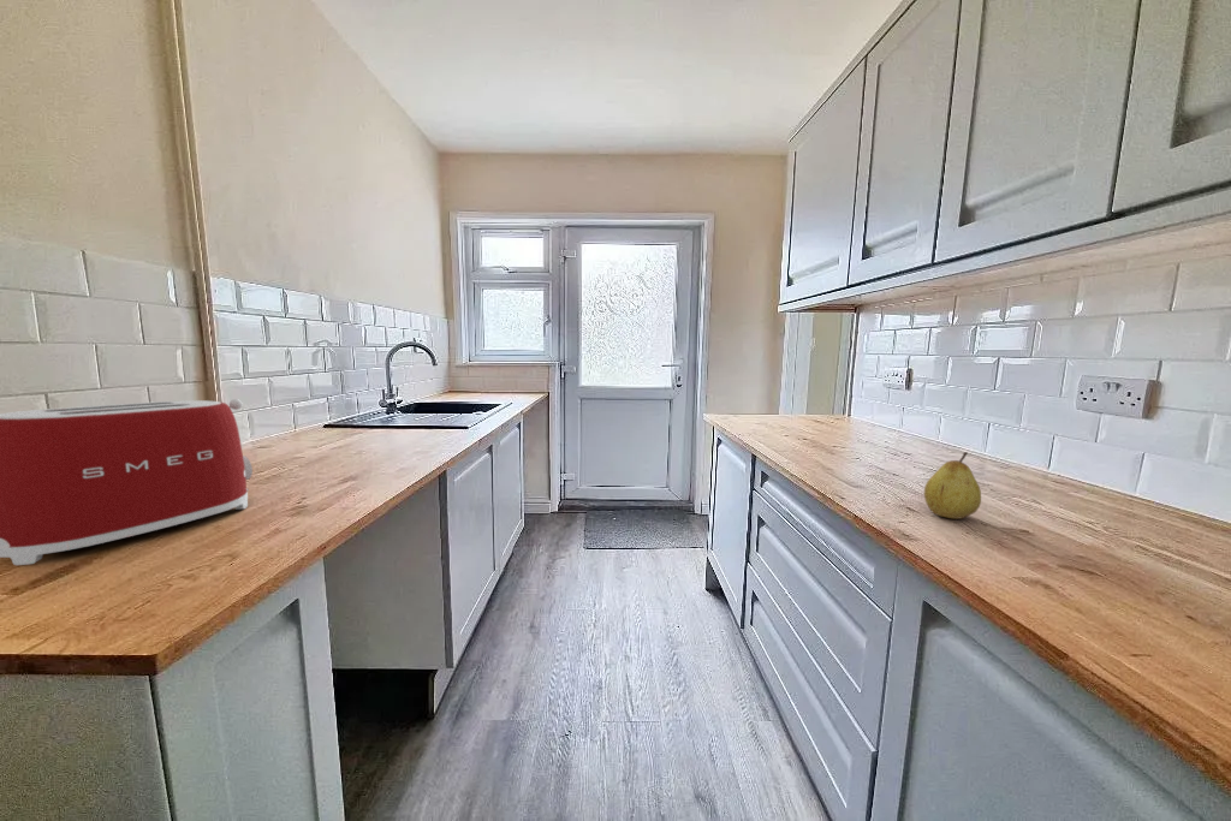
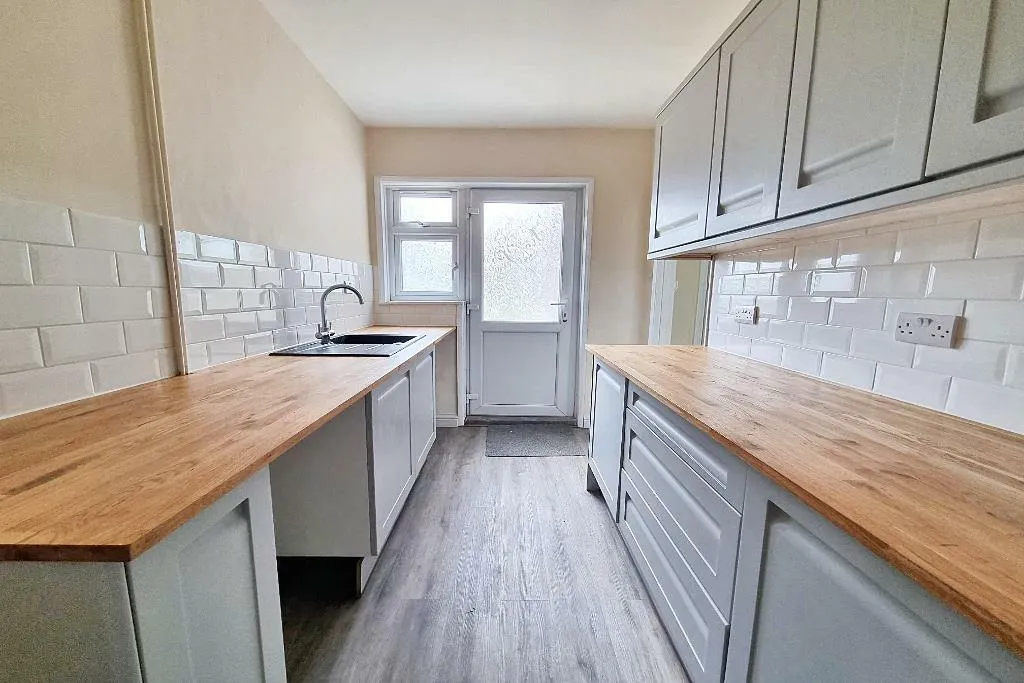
- toaster [0,398,254,566]
- fruit [923,451,982,520]
